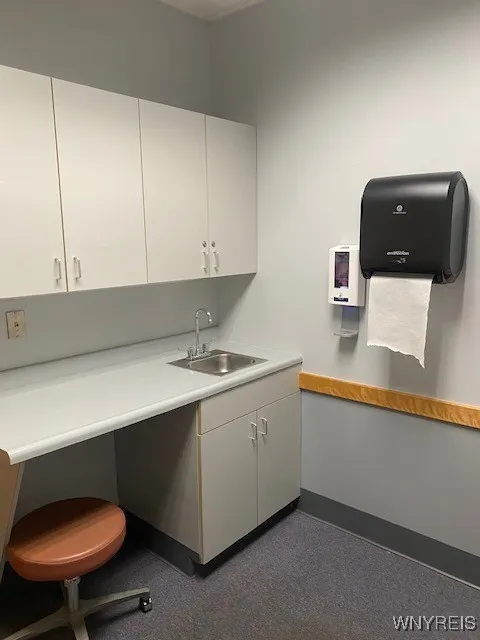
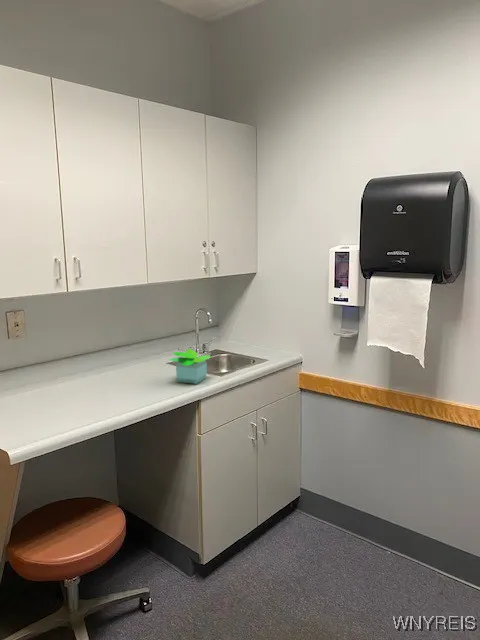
+ potted plant [167,347,211,385]
